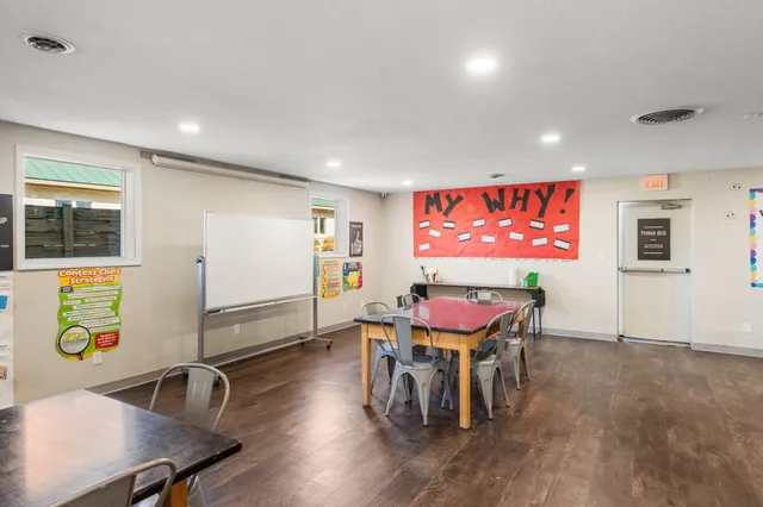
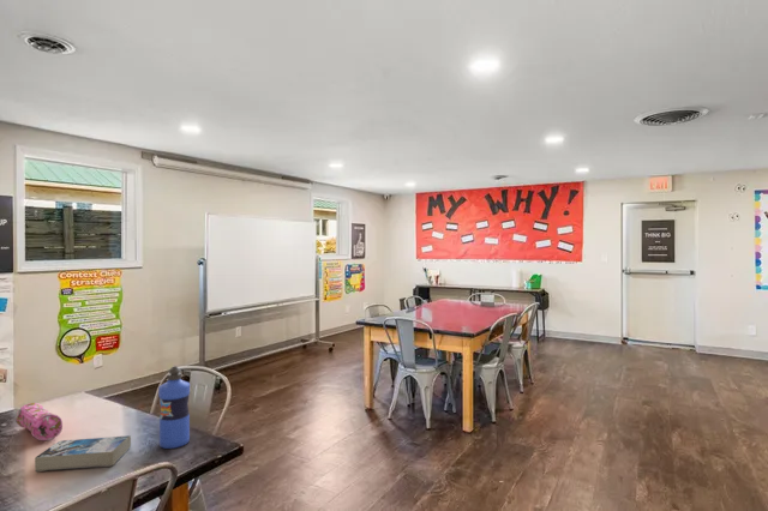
+ pencil case [14,402,64,441]
+ water bottle [157,366,191,450]
+ book [34,434,132,473]
